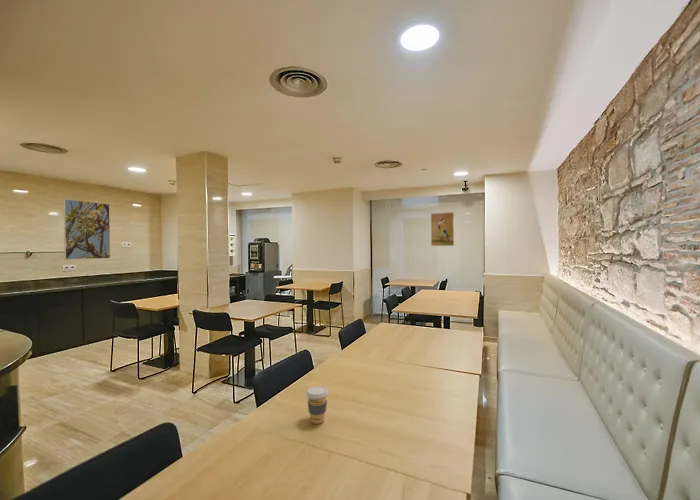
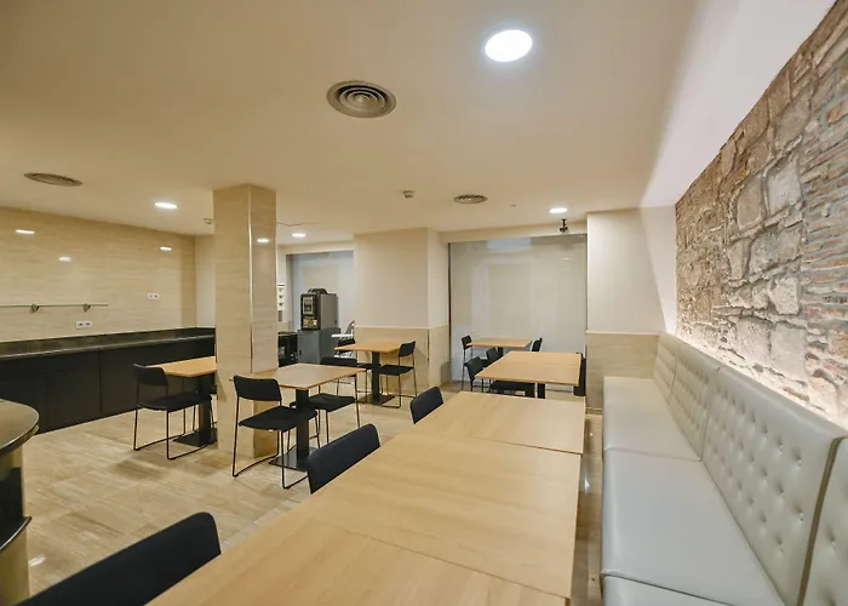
- coffee cup [305,385,329,425]
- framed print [63,198,111,261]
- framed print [430,211,455,247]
